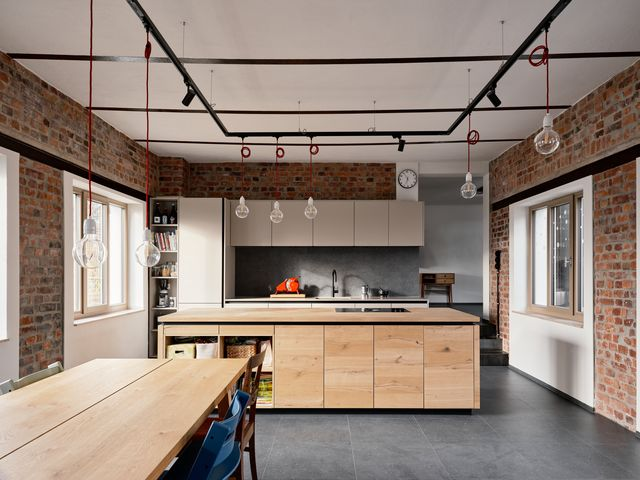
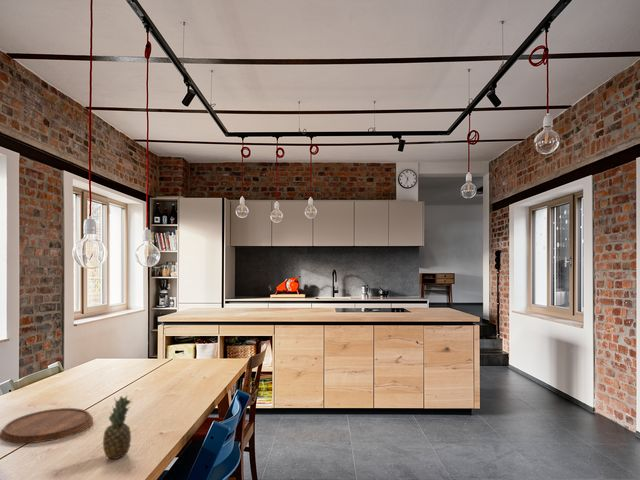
+ fruit [102,394,134,460]
+ cutting board [0,407,94,444]
